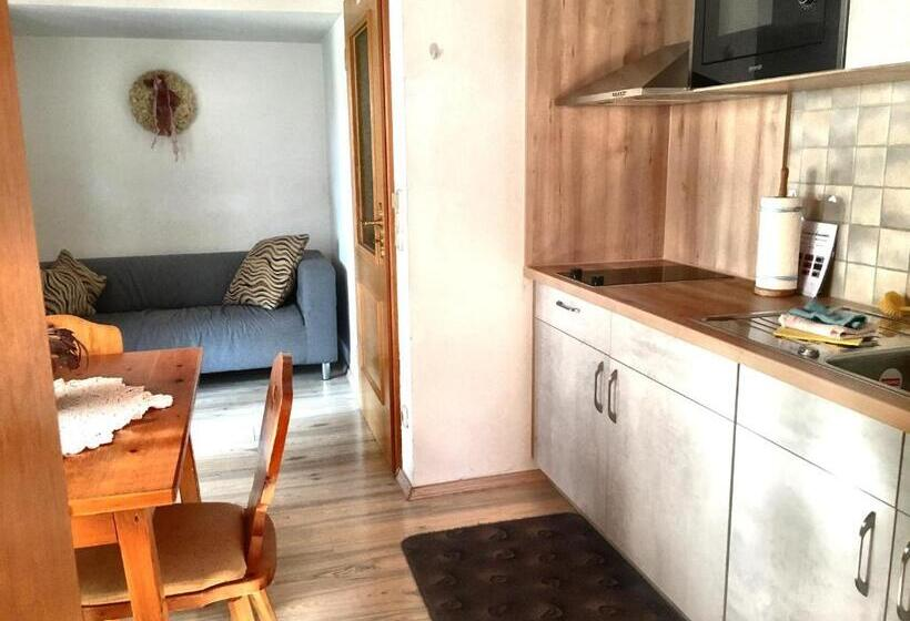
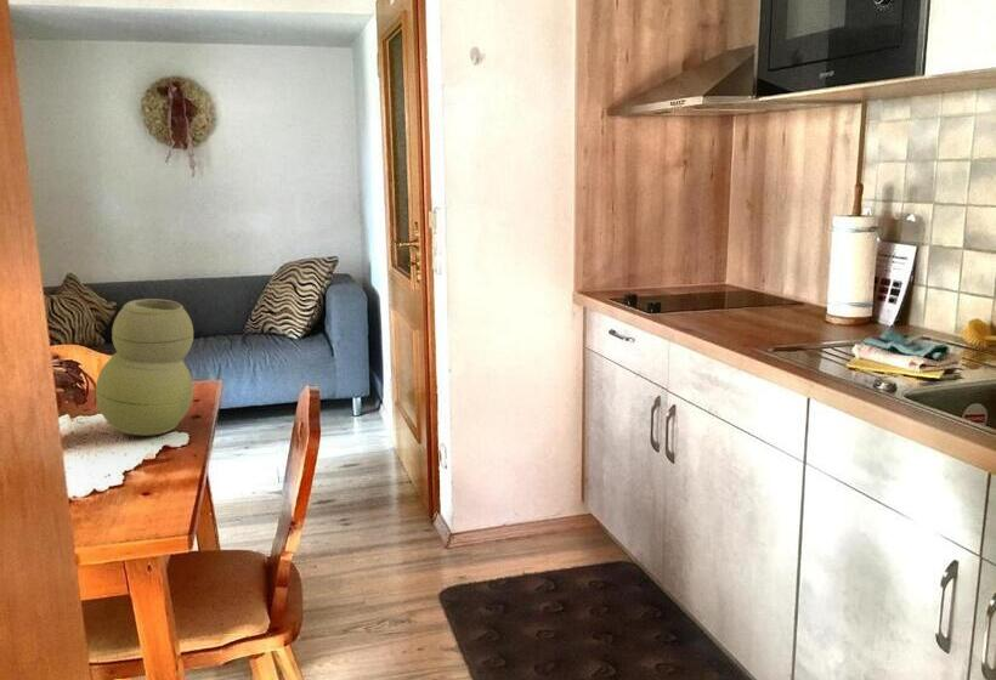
+ vase [95,298,194,437]
